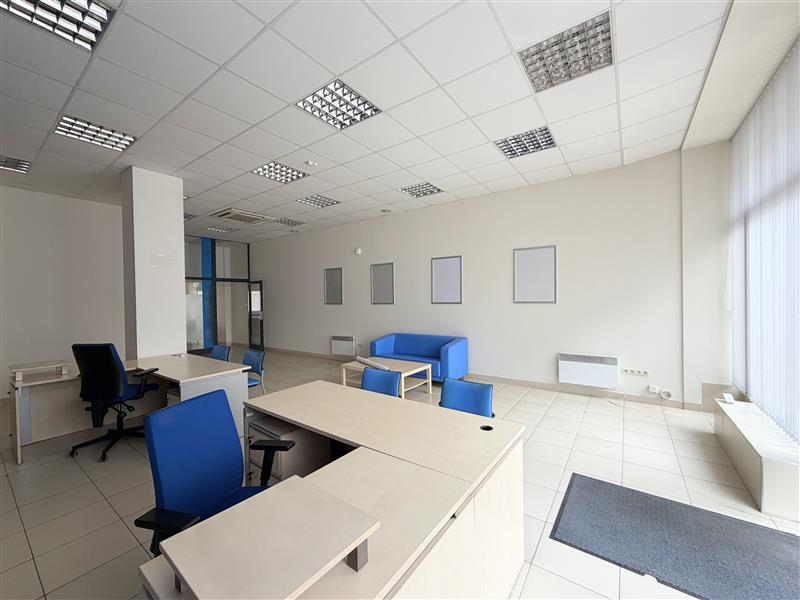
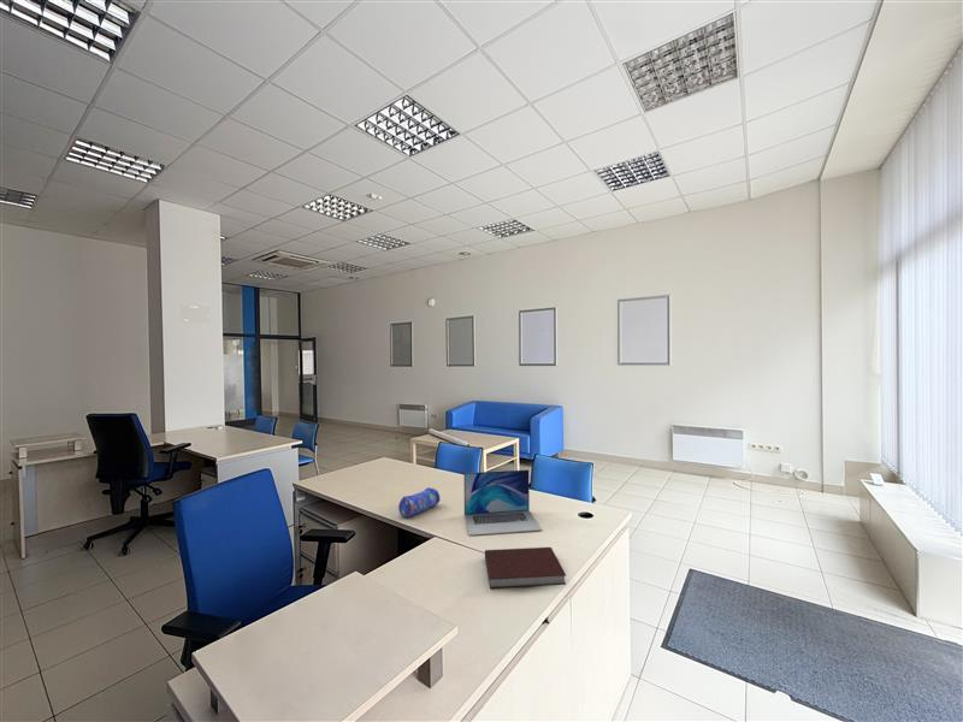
+ notebook [484,546,567,590]
+ laptop [463,469,543,537]
+ pencil case [397,486,442,519]
